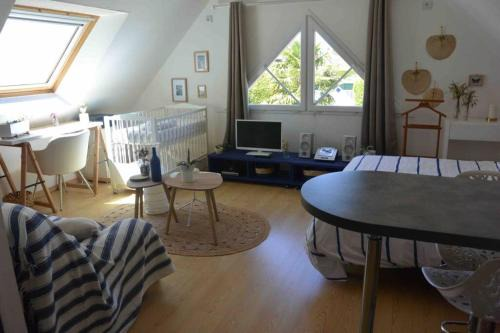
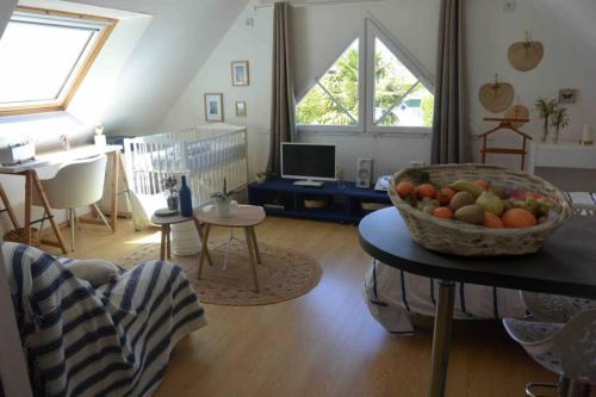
+ fruit basket [386,162,575,258]
